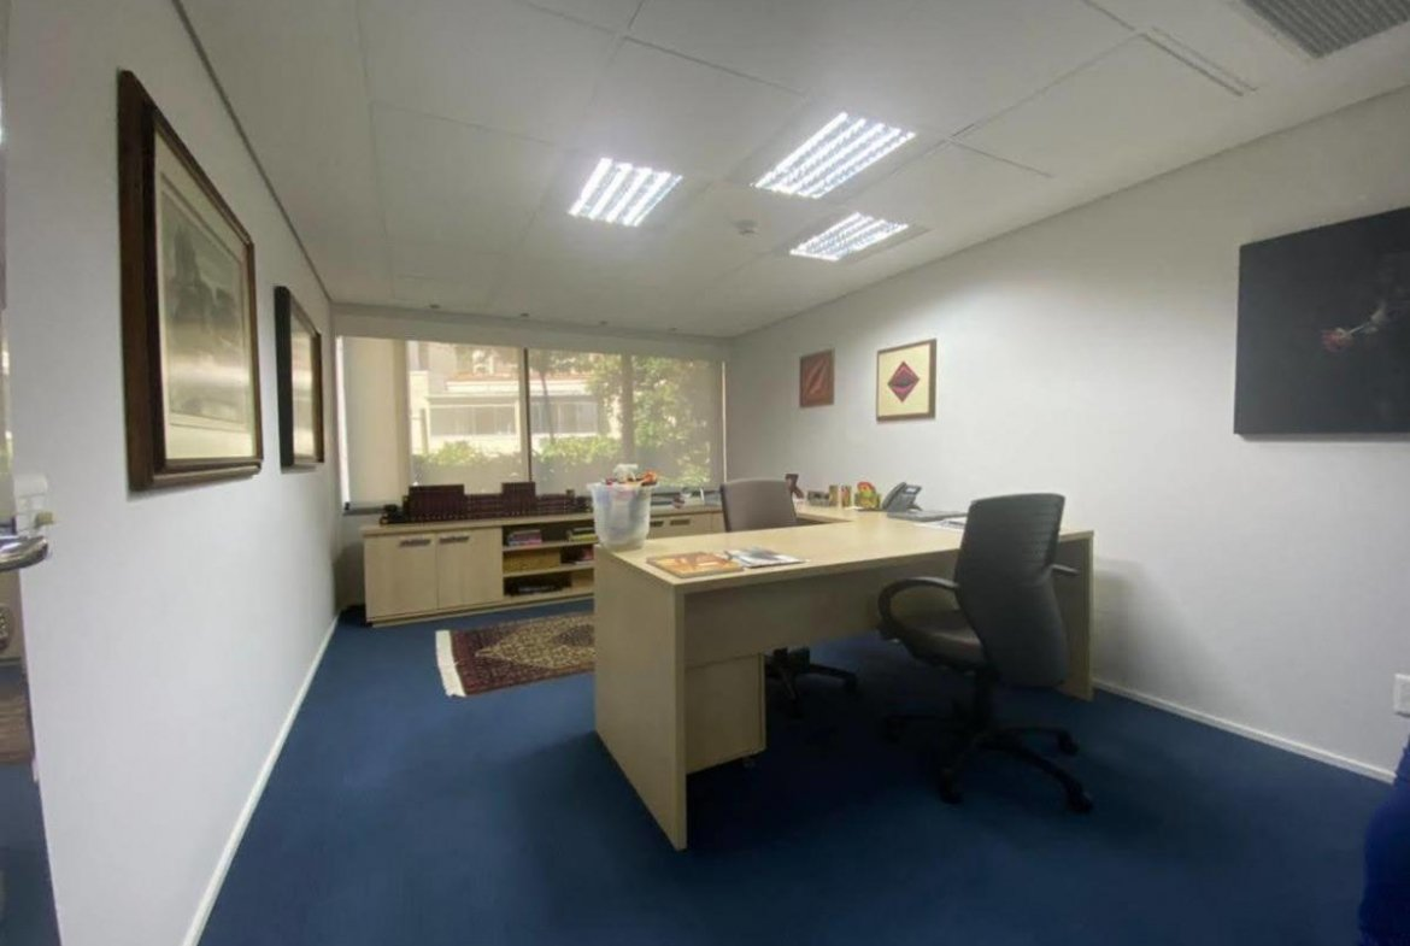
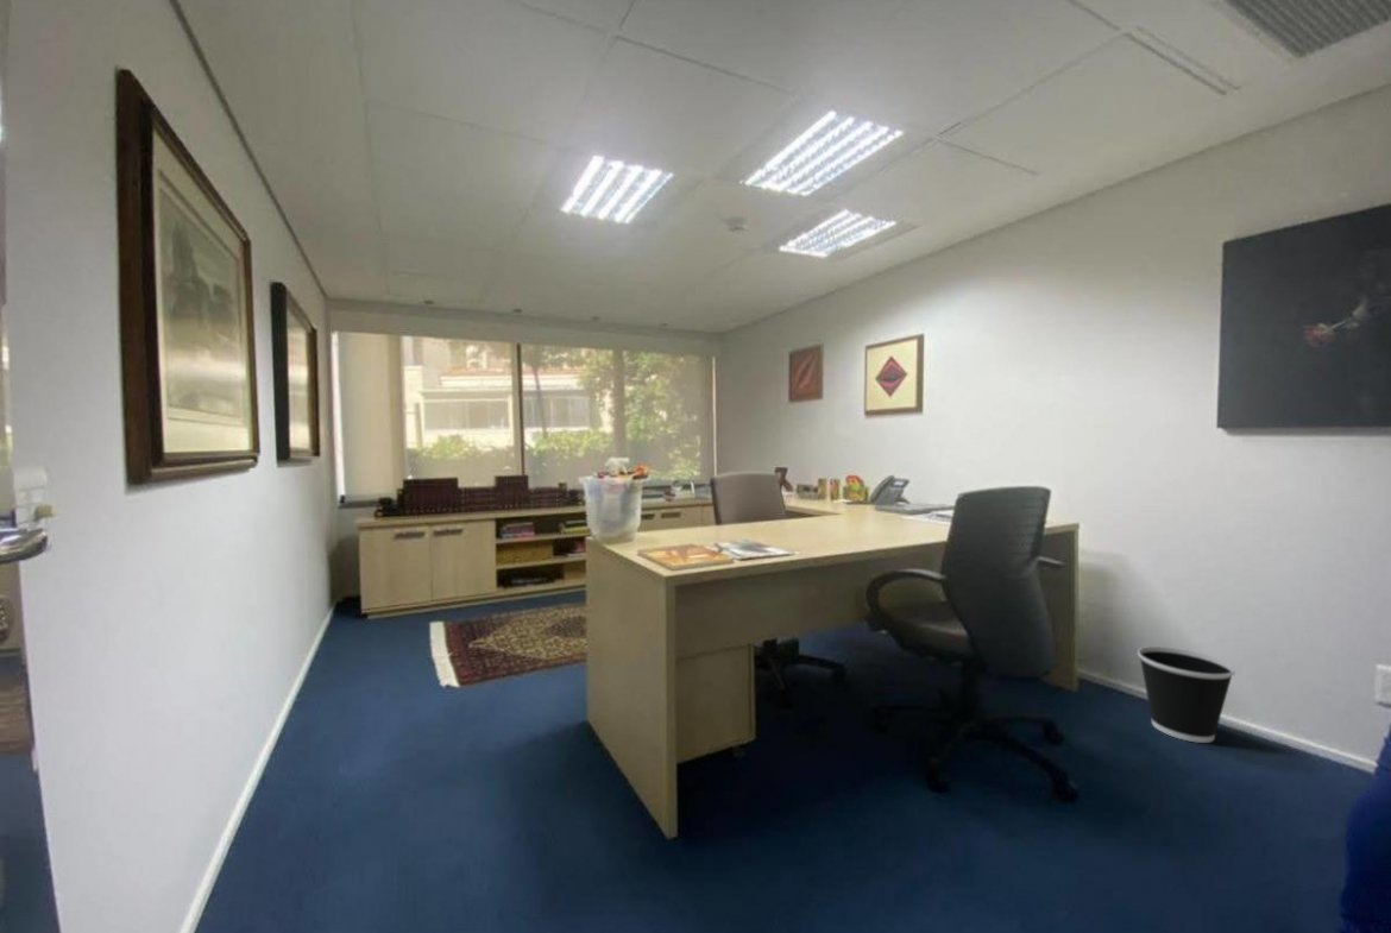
+ wastebasket [1137,645,1236,744]
